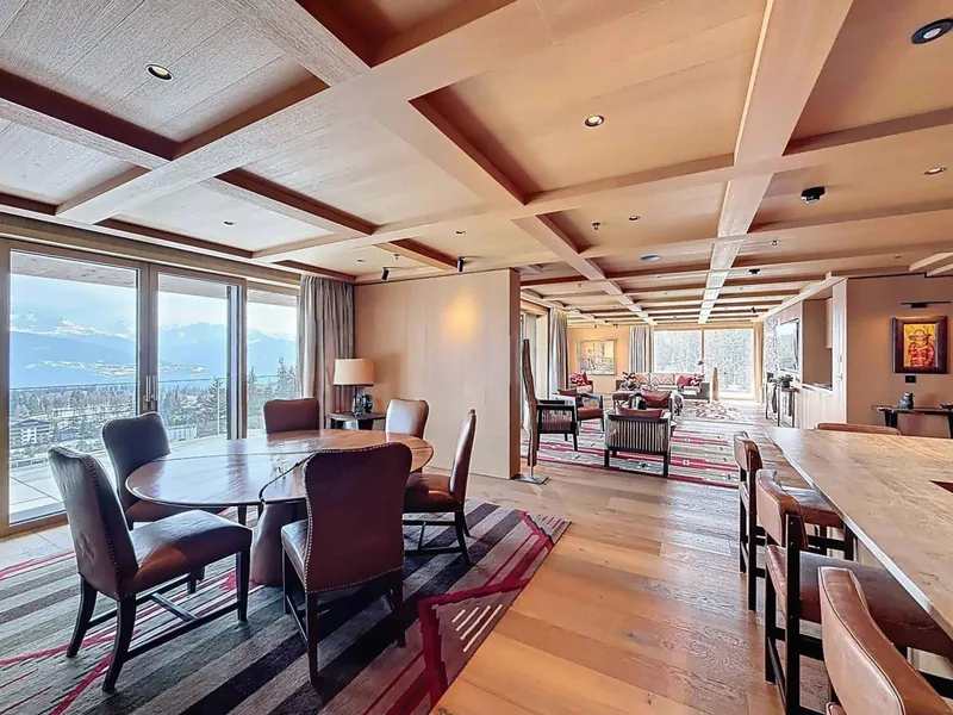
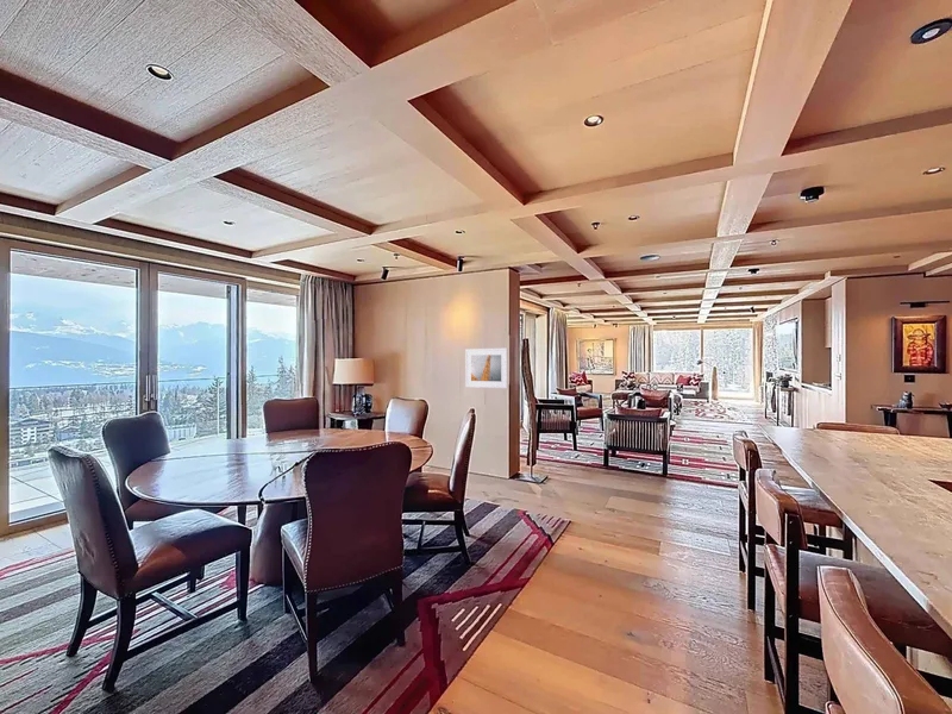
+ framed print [464,347,509,389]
